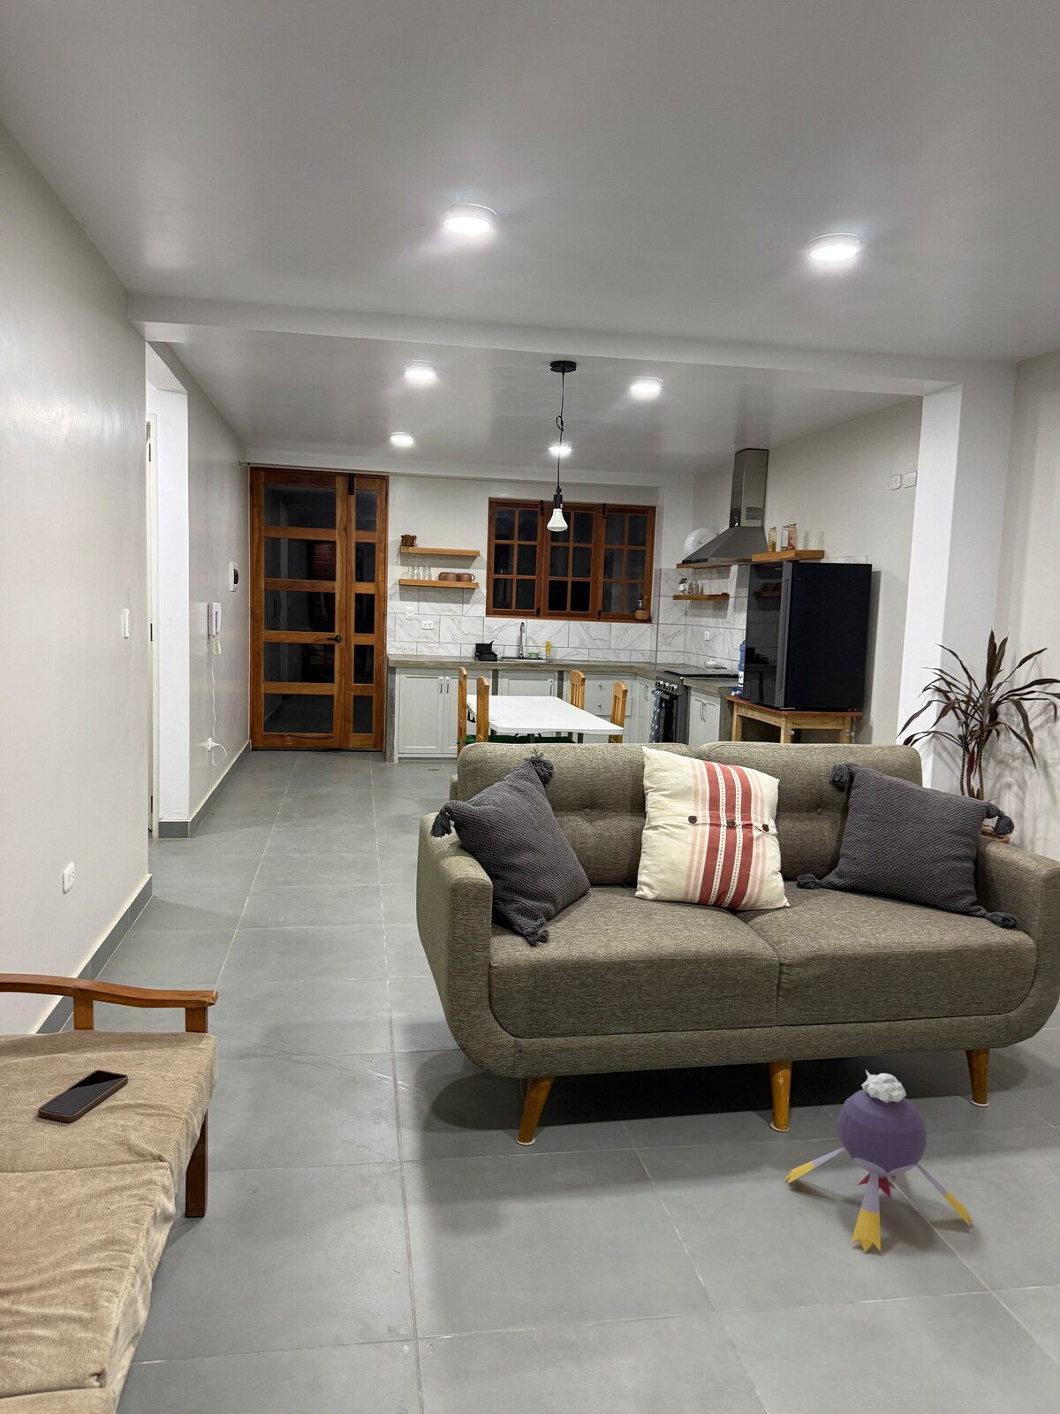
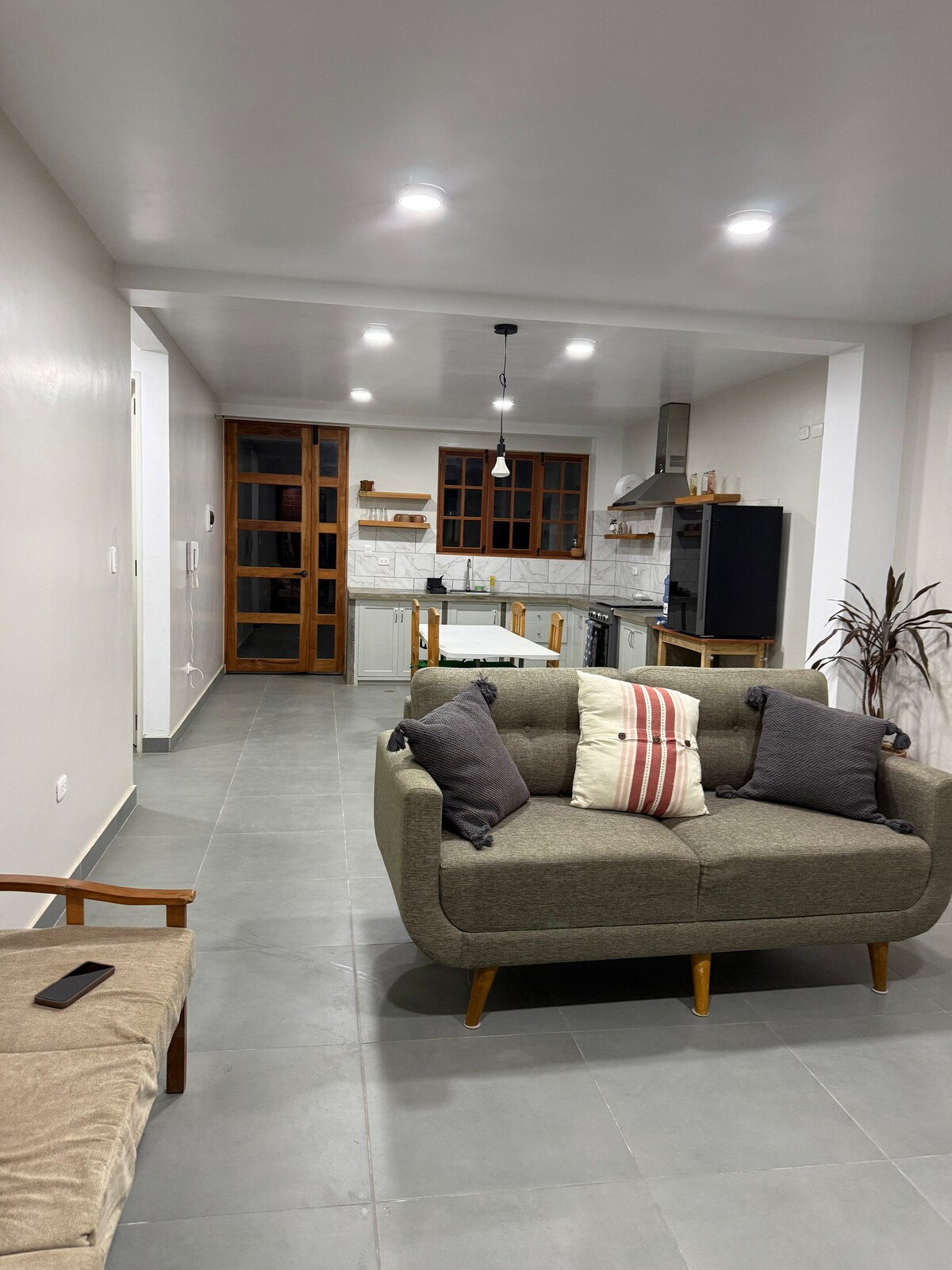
- plush toy [784,1069,973,1254]
